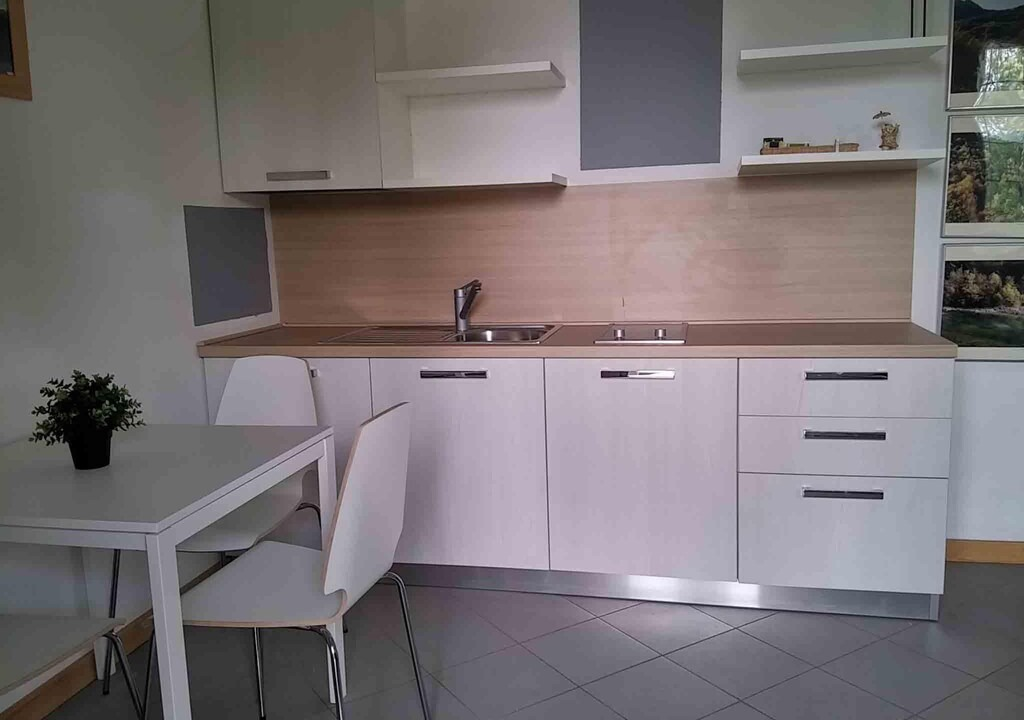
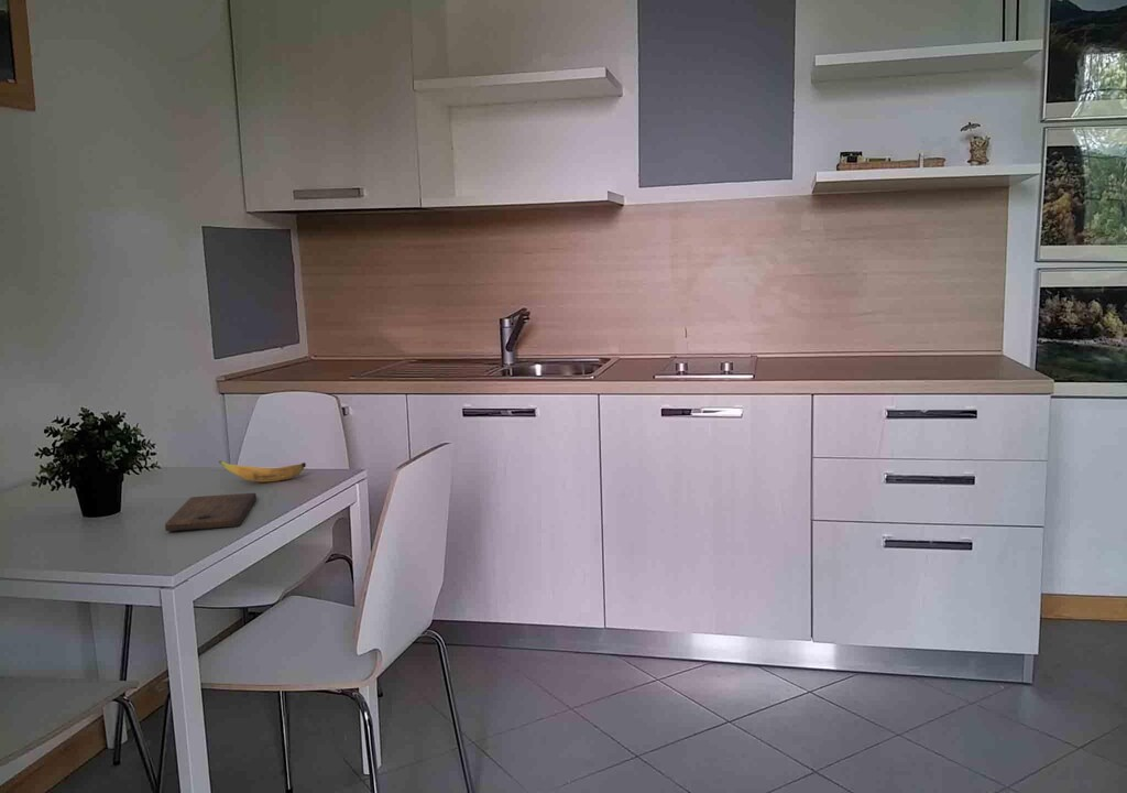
+ cutting board [164,492,258,532]
+ banana [218,459,307,482]
